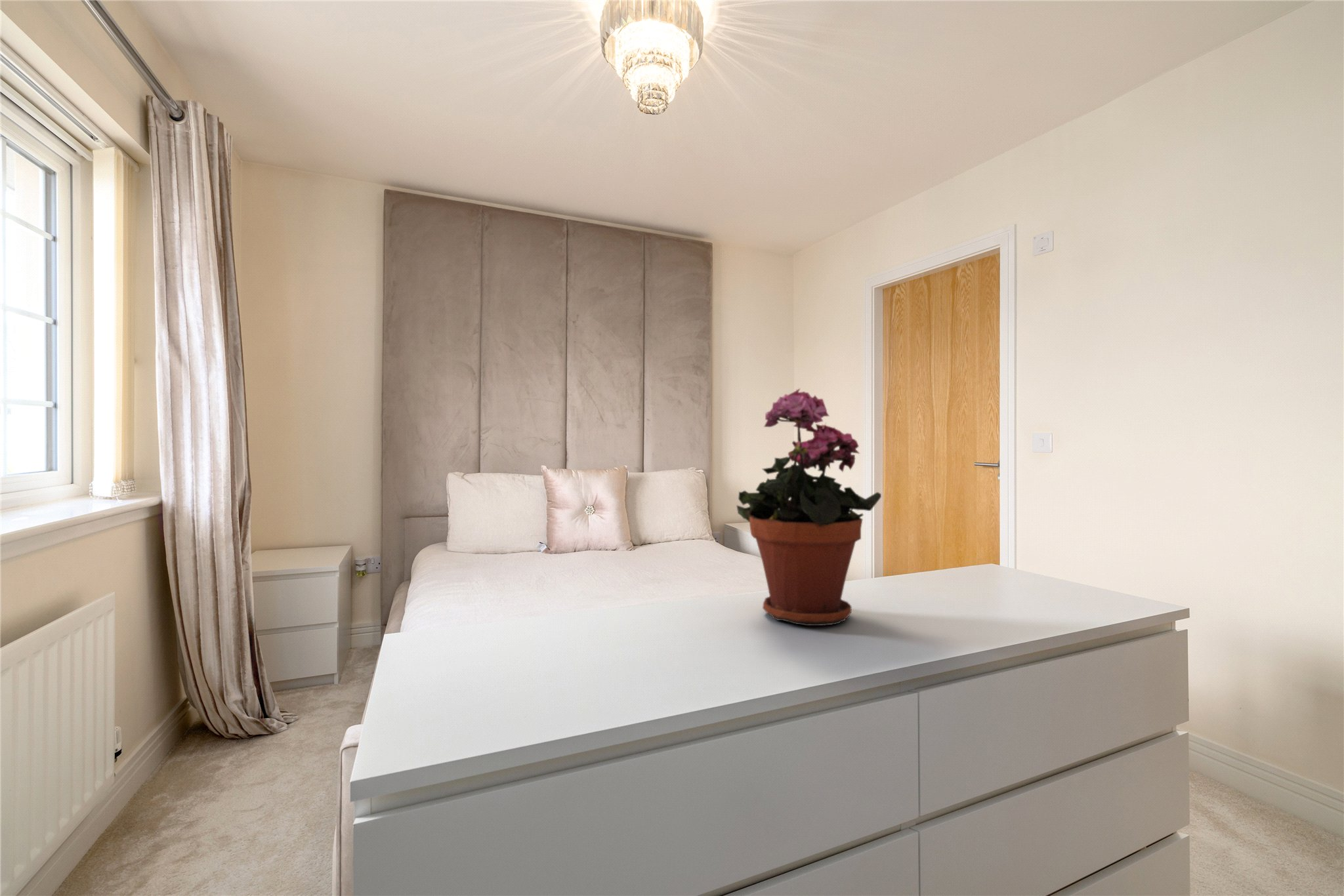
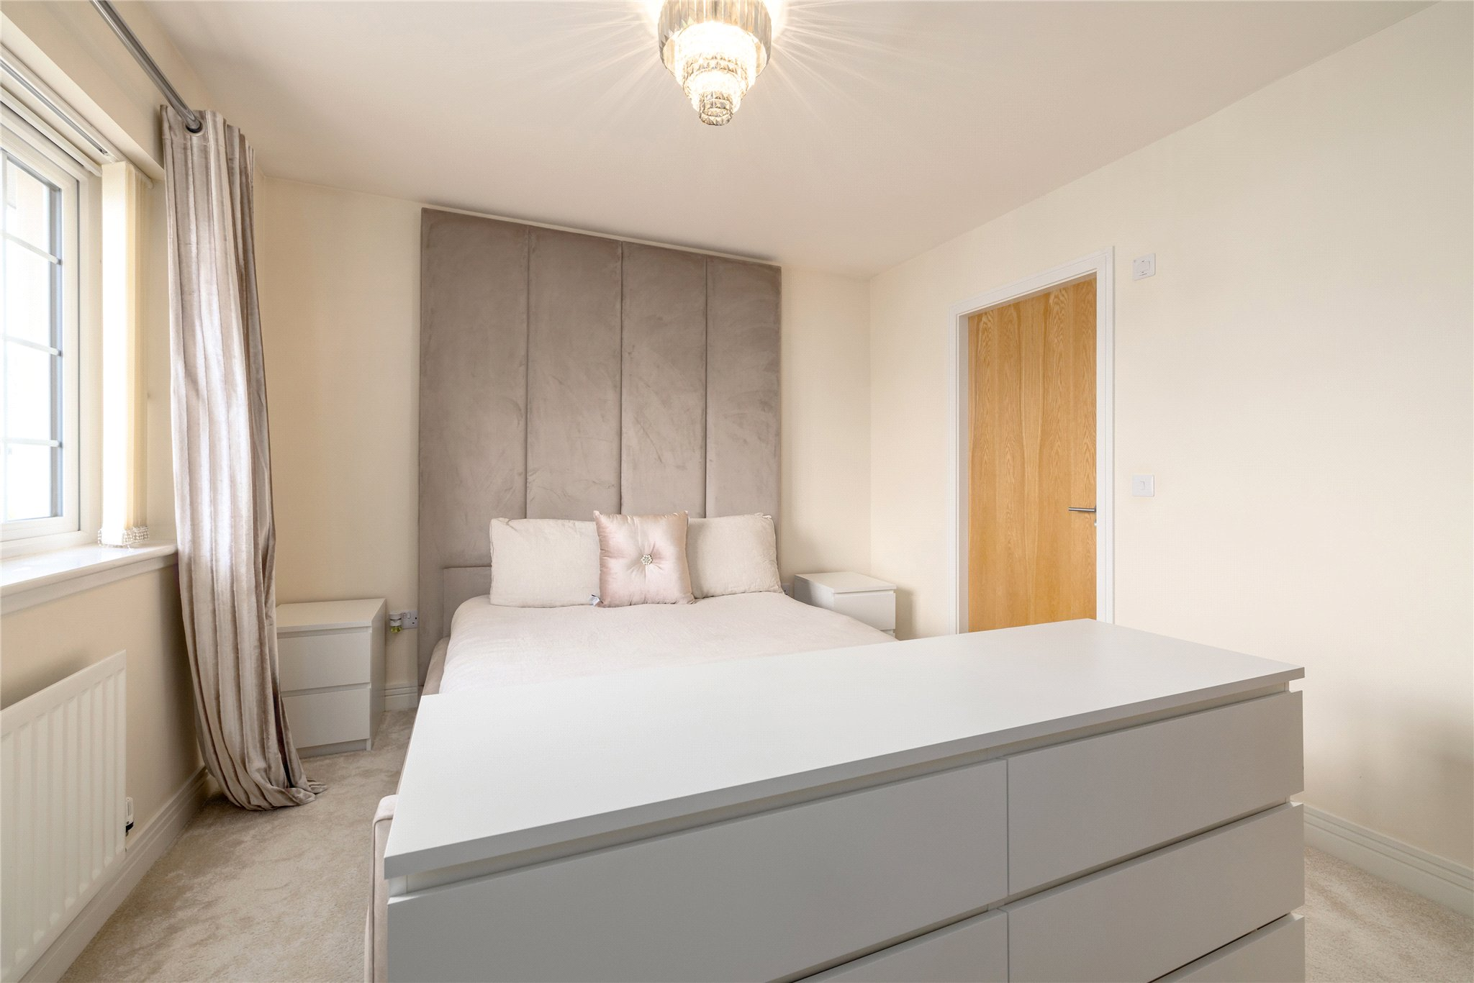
- potted plant [736,388,882,626]
